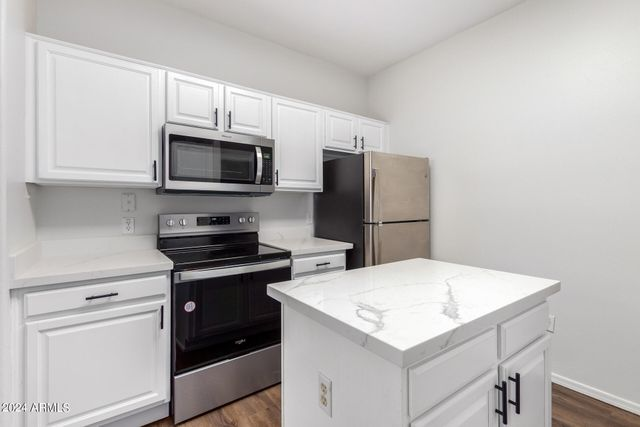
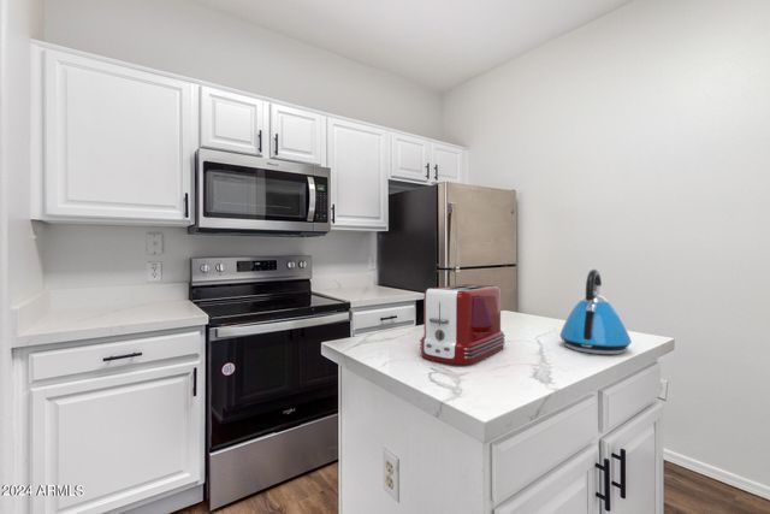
+ toaster [419,283,507,366]
+ kettle [558,268,633,355]
